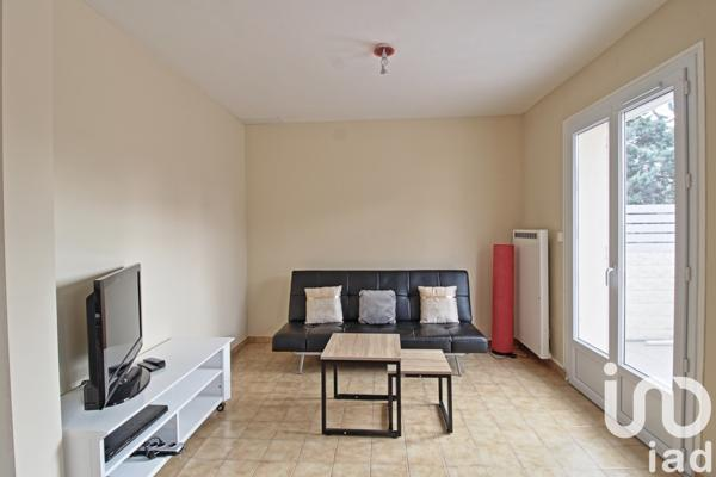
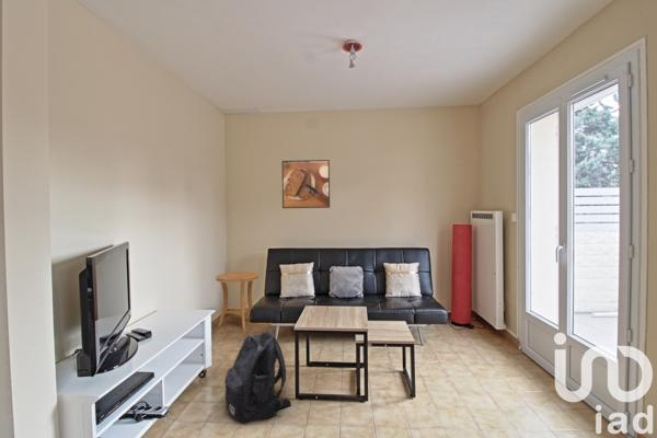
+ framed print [280,159,331,209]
+ side table [215,270,260,334]
+ backpack [223,330,292,425]
